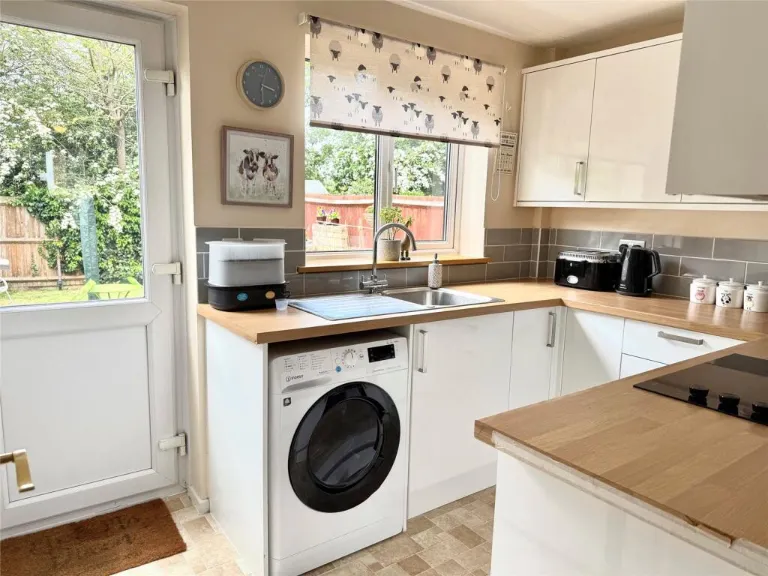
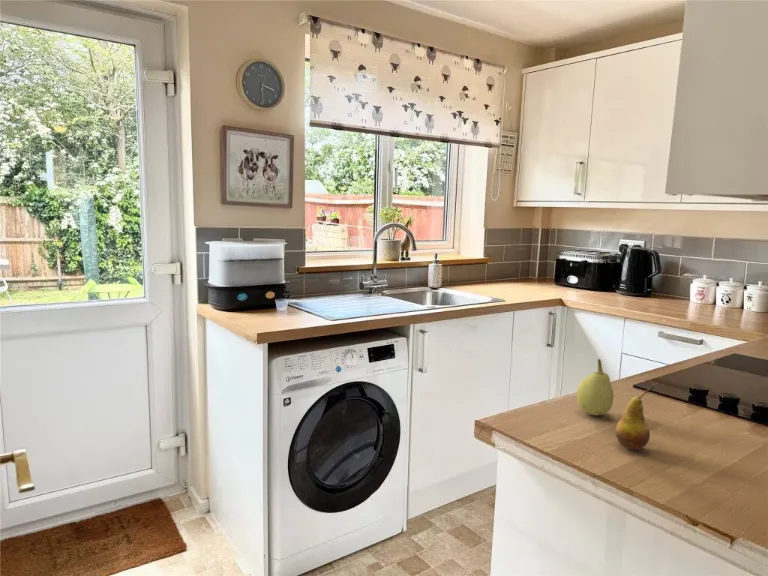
+ fruit [576,358,615,416]
+ fruit [615,386,655,451]
